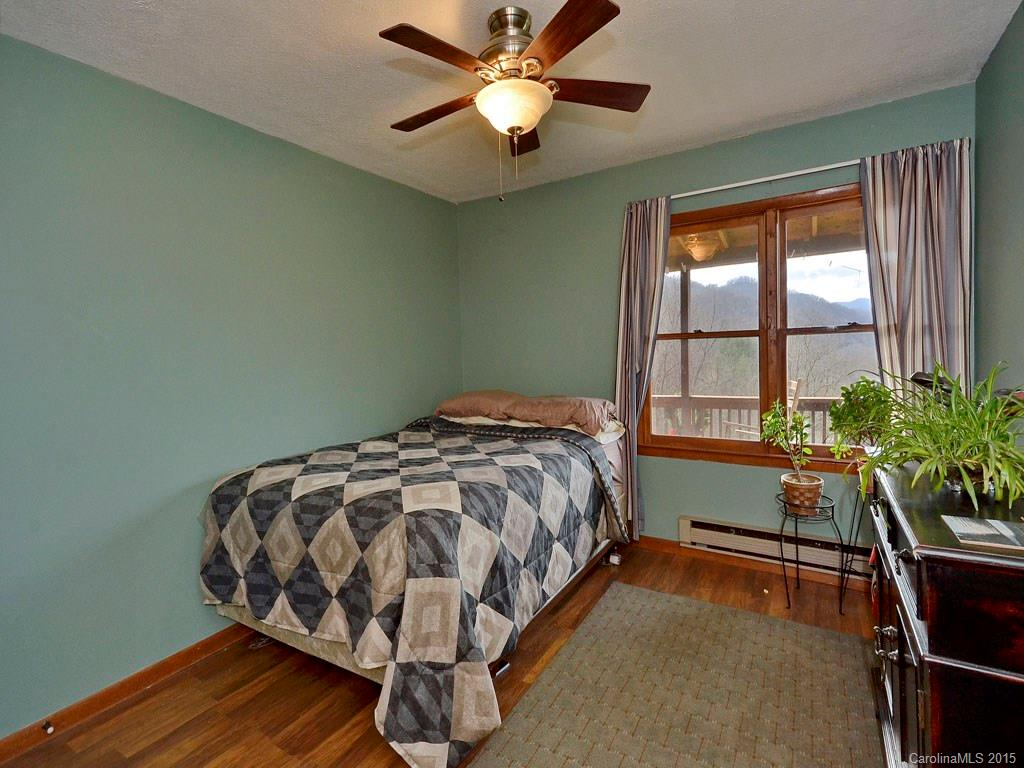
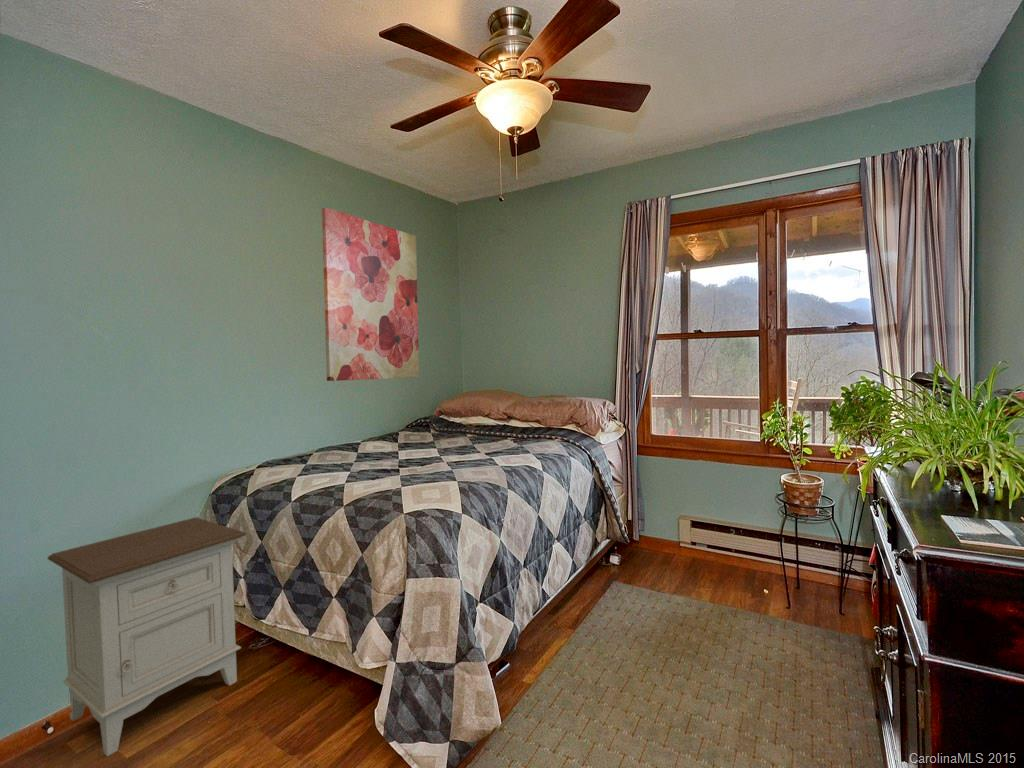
+ nightstand [47,516,247,757]
+ wall art [321,206,420,382]
